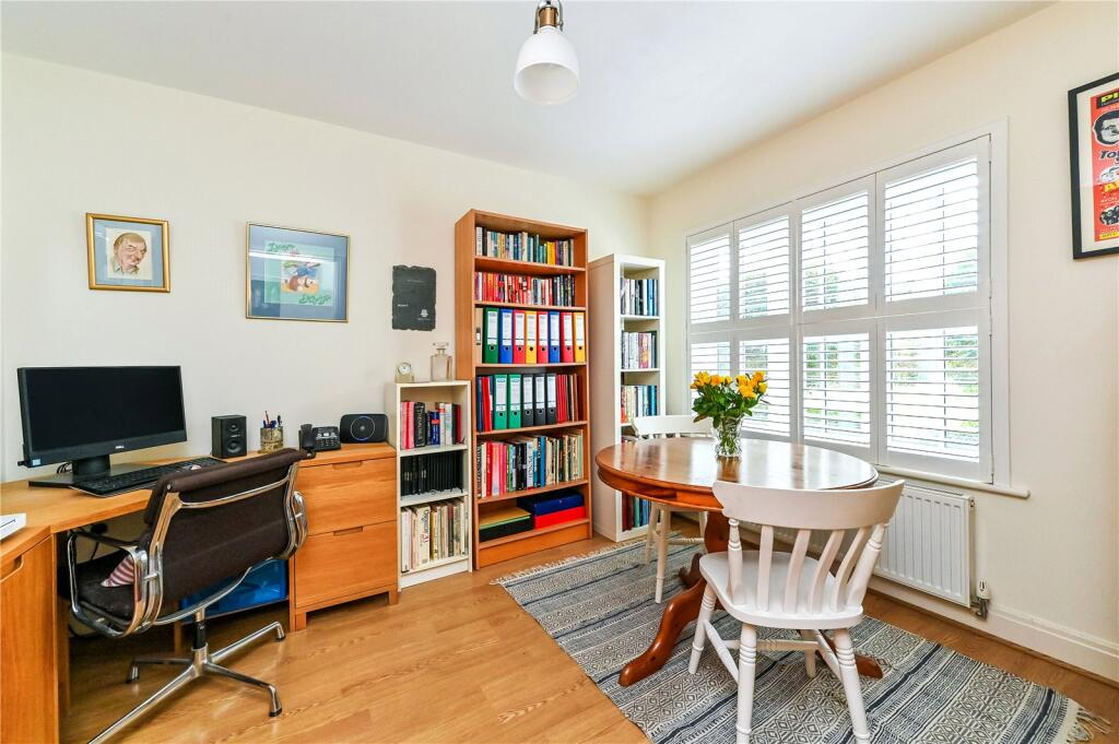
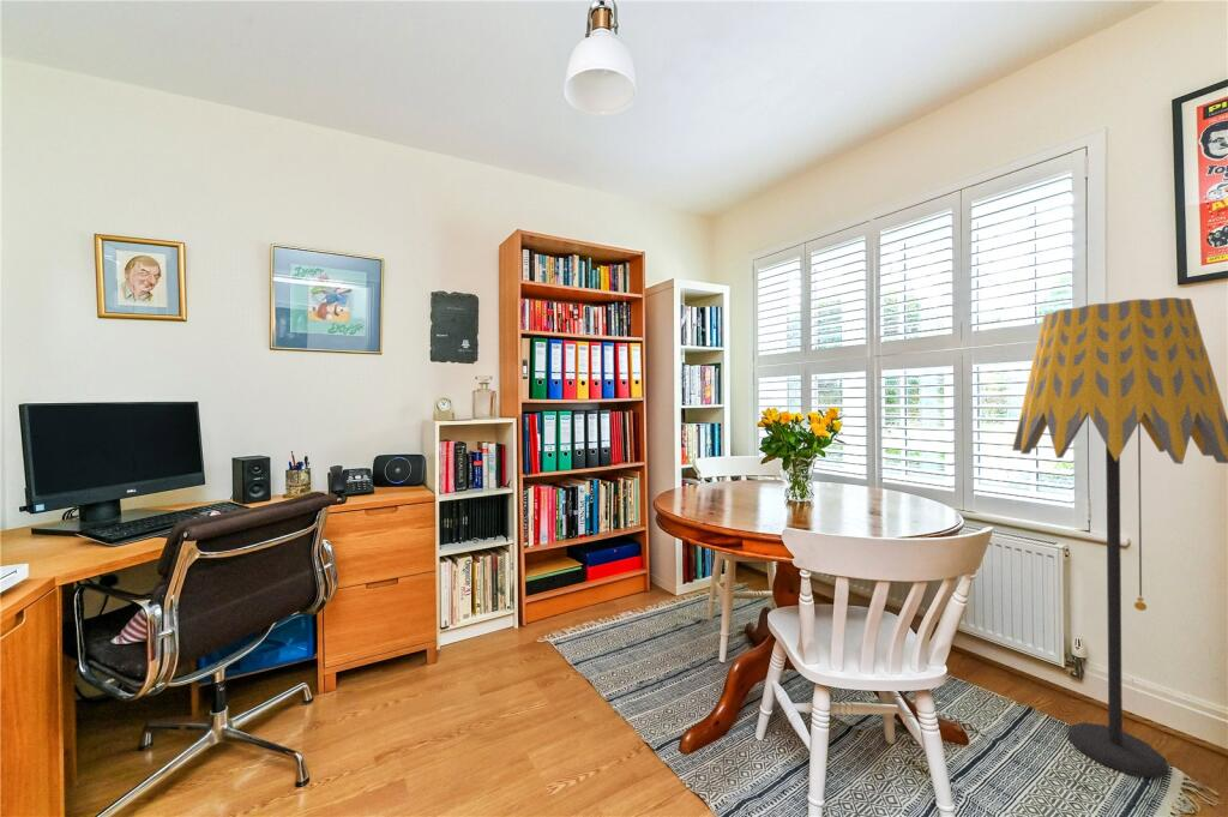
+ floor lamp [1011,296,1228,780]
